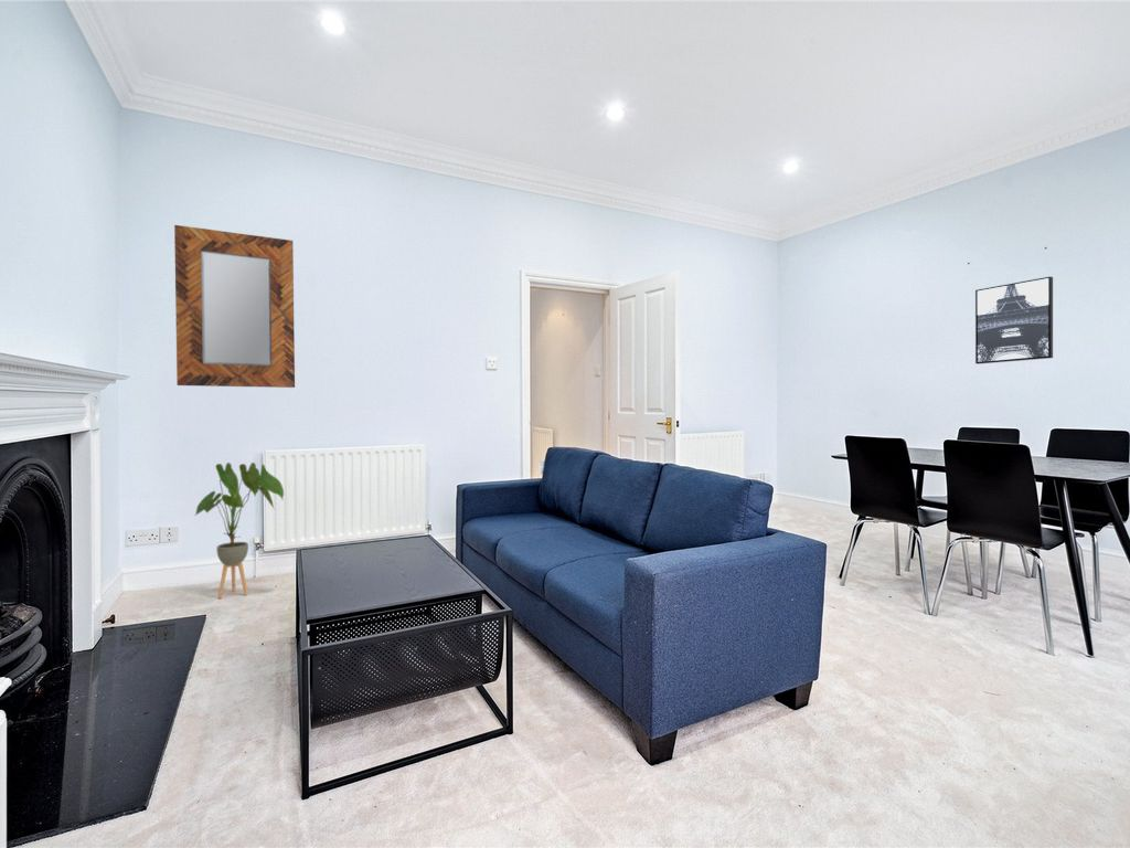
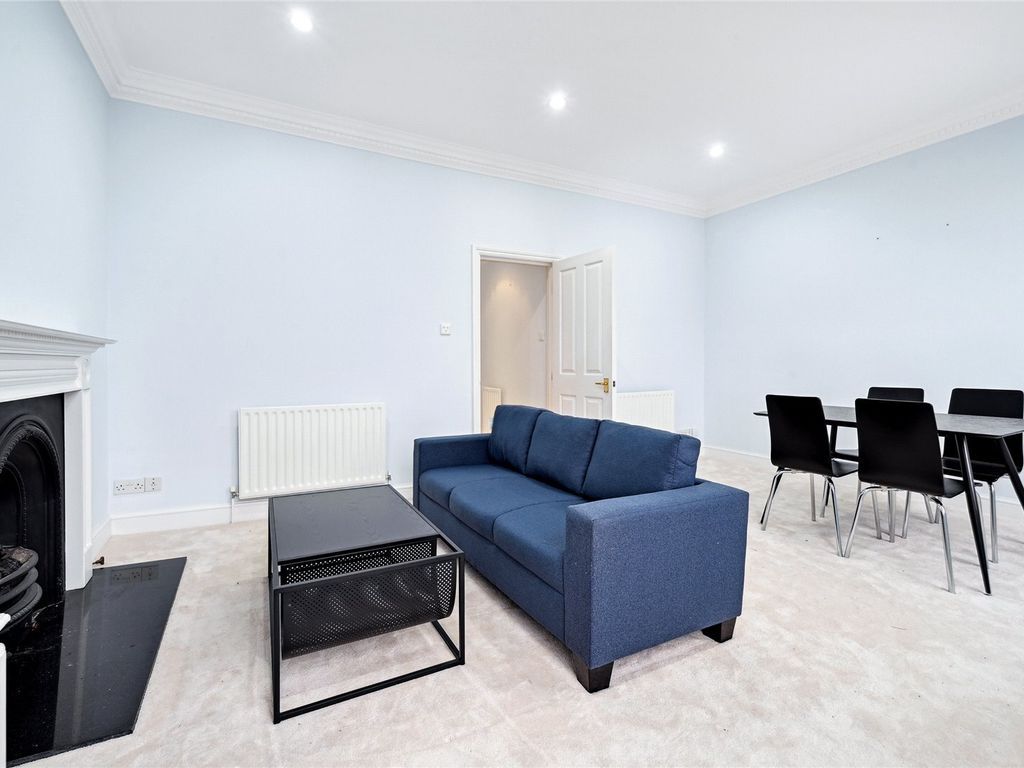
- house plant [193,462,285,600]
- wall art [974,275,1054,364]
- home mirror [173,224,296,389]
